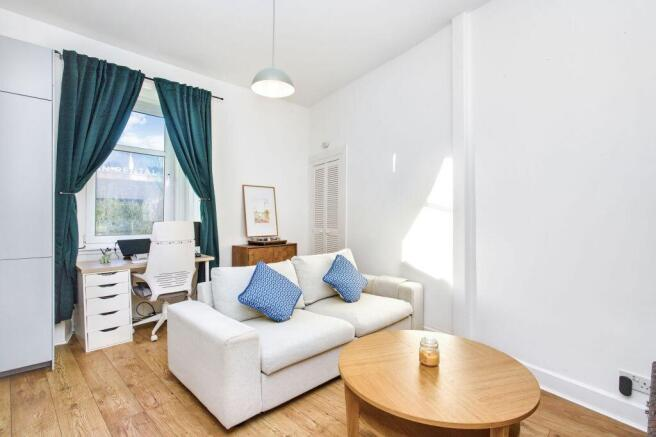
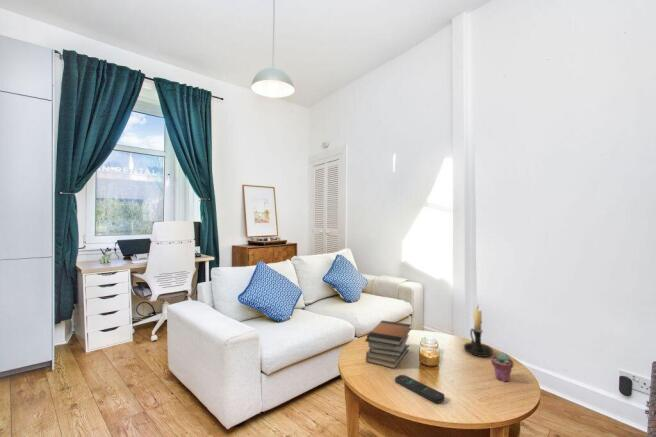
+ remote control [394,374,445,404]
+ candle holder [463,301,494,358]
+ book stack [364,319,412,369]
+ potted succulent [490,351,514,383]
